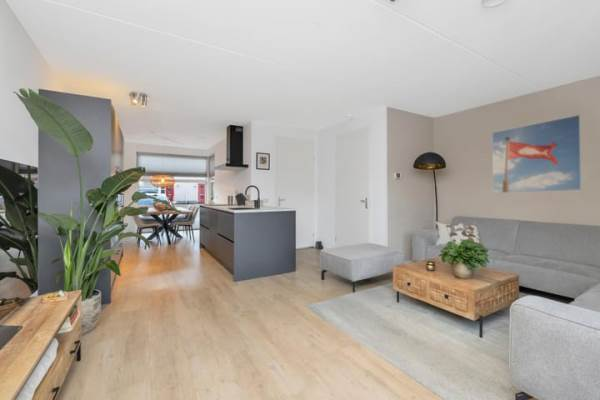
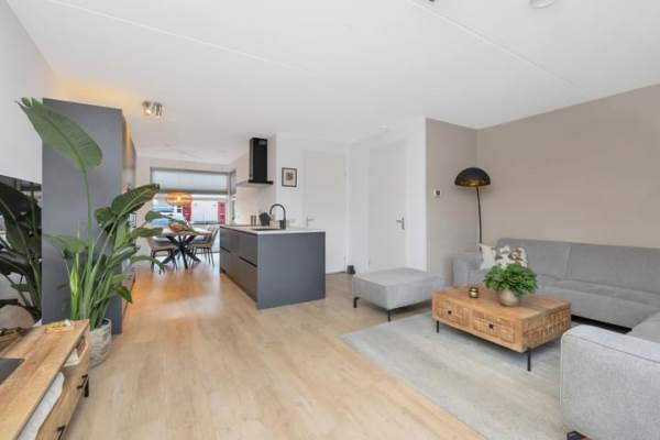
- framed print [491,114,583,194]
